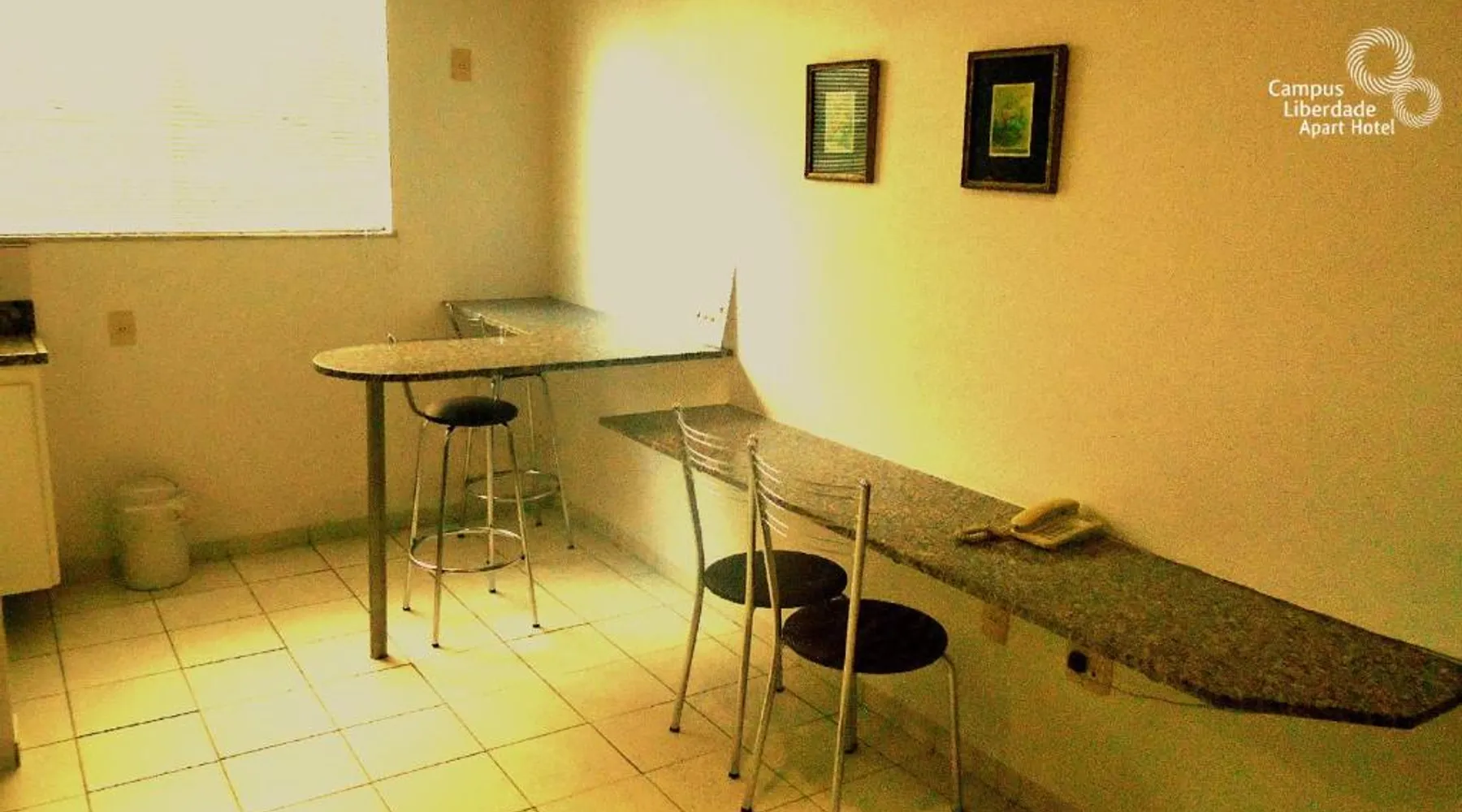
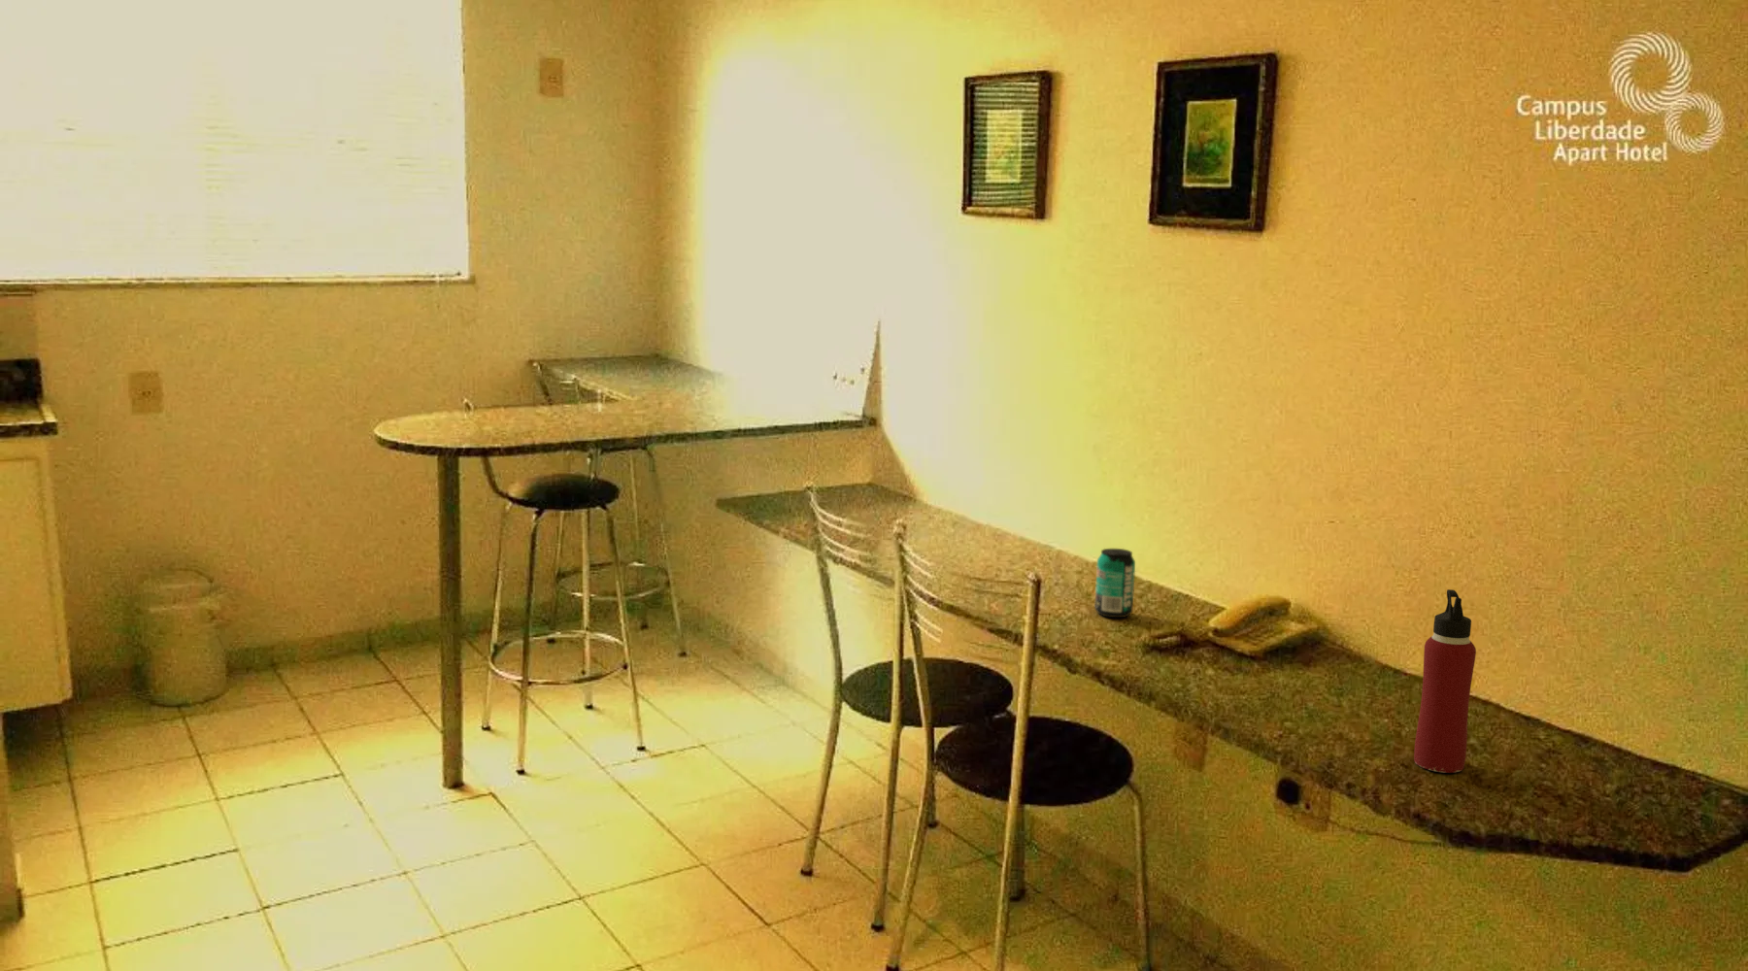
+ water bottle [1413,588,1477,774]
+ beverage can [1094,548,1136,618]
